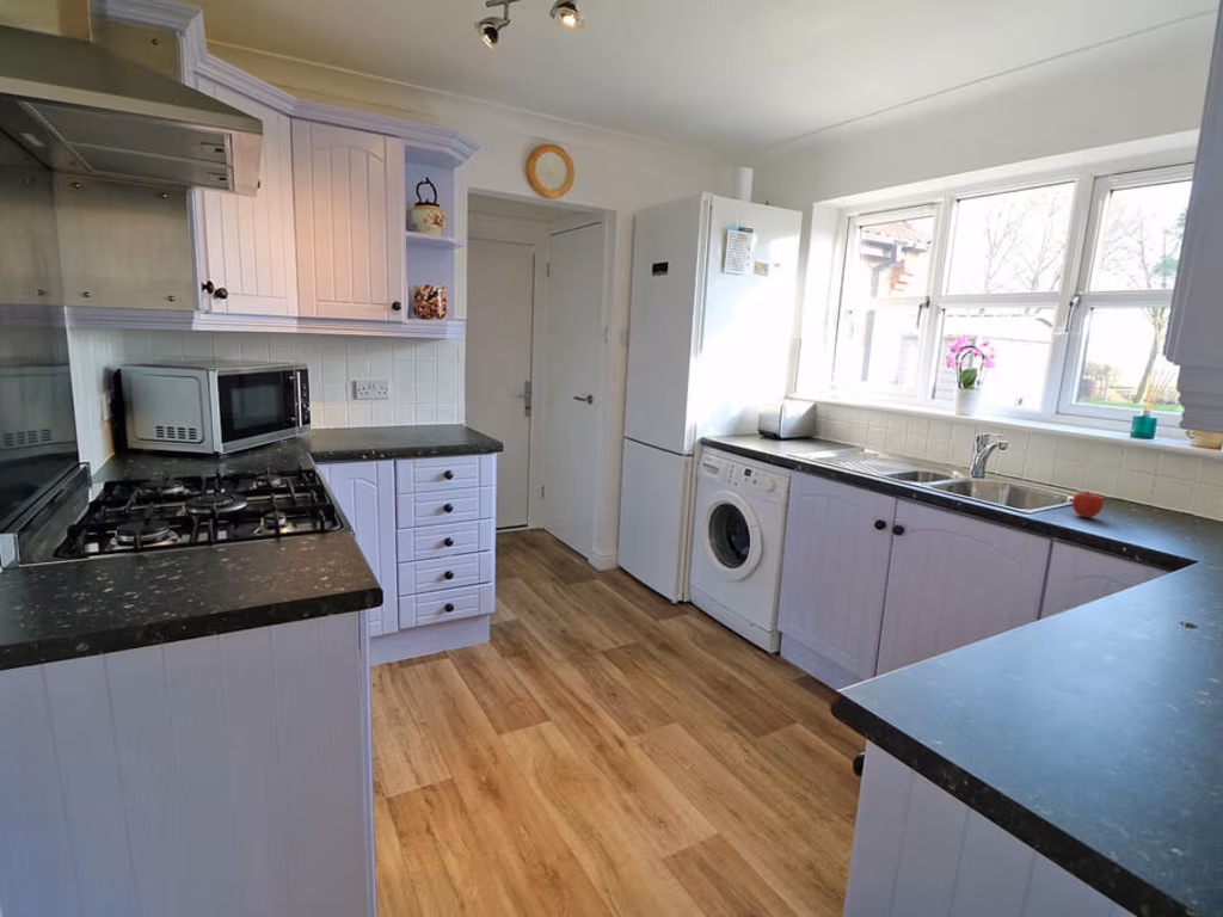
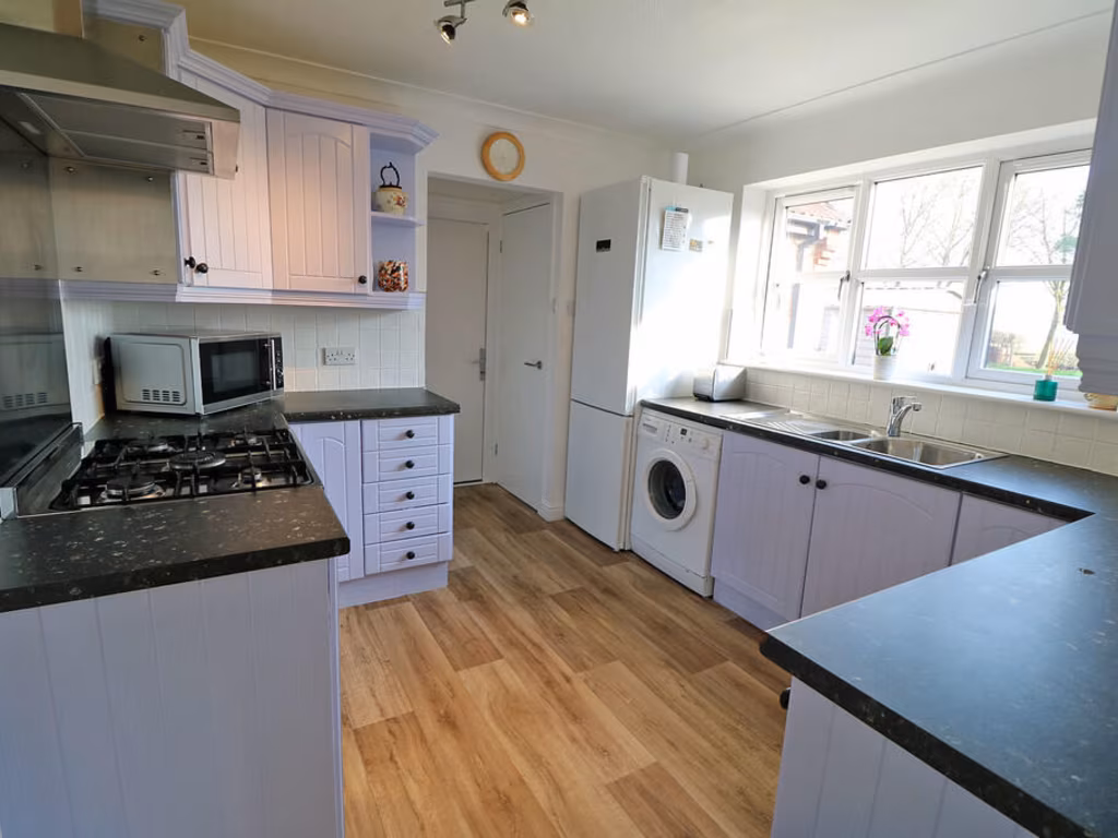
- fruit [1071,490,1105,519]
